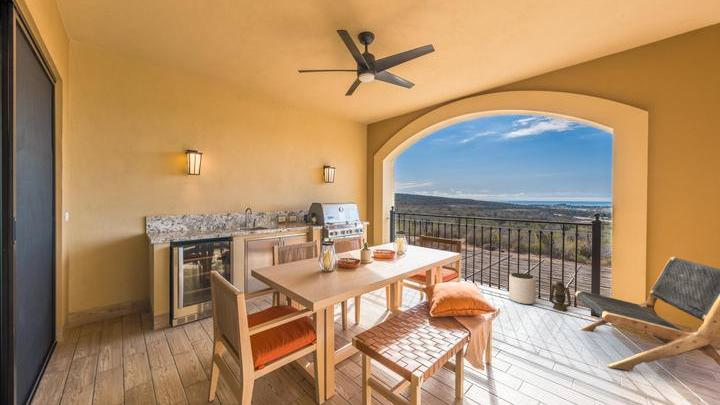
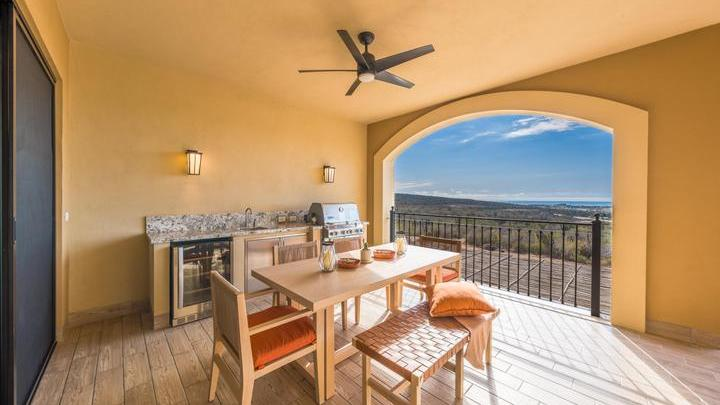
- lounge chair [573,255,720,371]
- lantern [549,281,572,312]
- plant pot [508,272,537,305]
